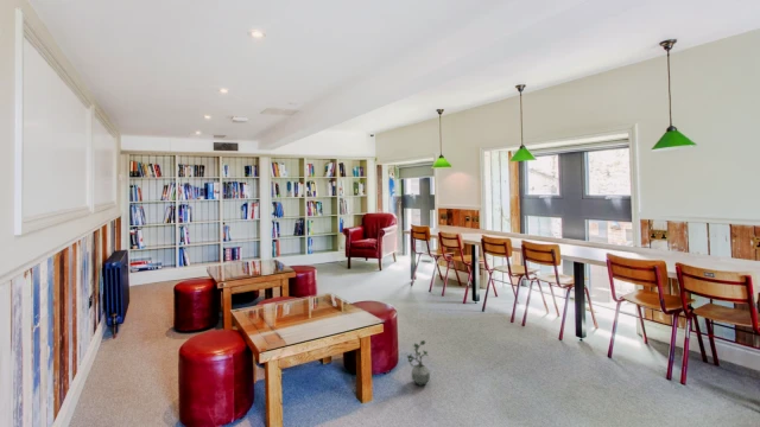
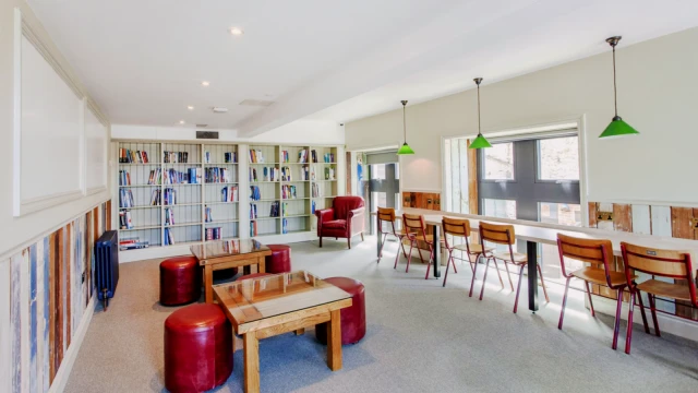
- potted plant [406,339,431,387]
